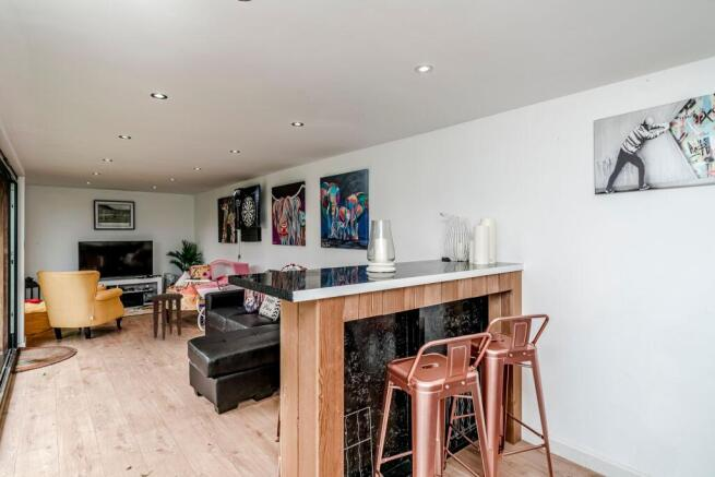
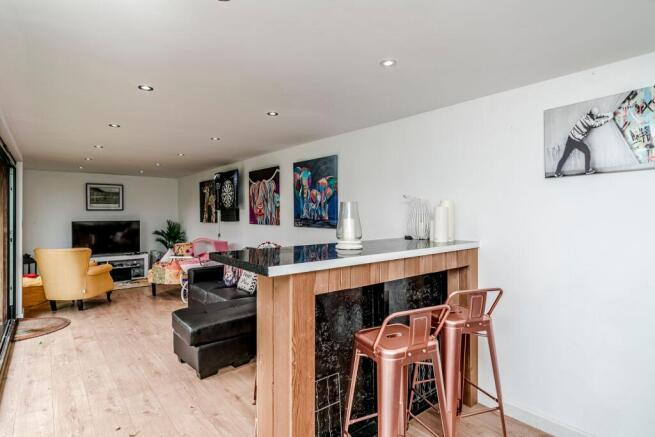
- side table [150,293,184,341]
